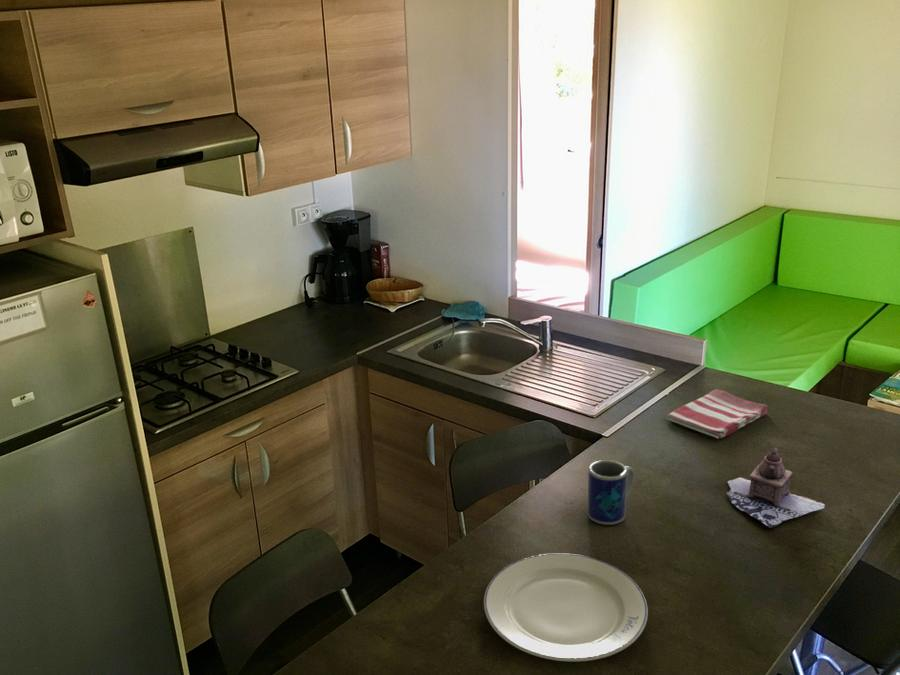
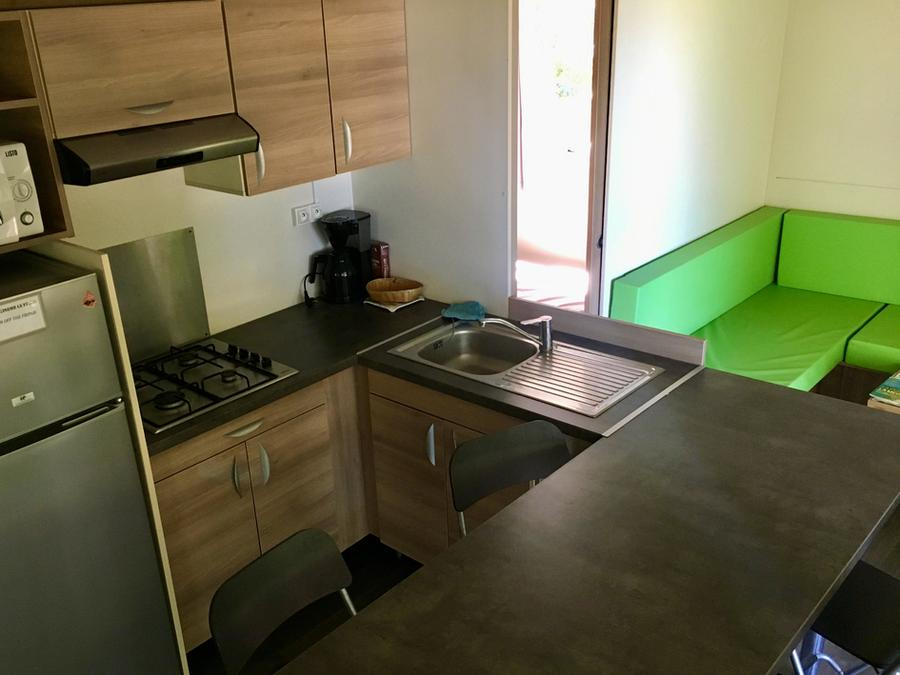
- mug [586,459,636,526]
- chinaware [483,552,649,662]
- dish towel [665,389,769,440]
- teapot [726,447,826,529]
